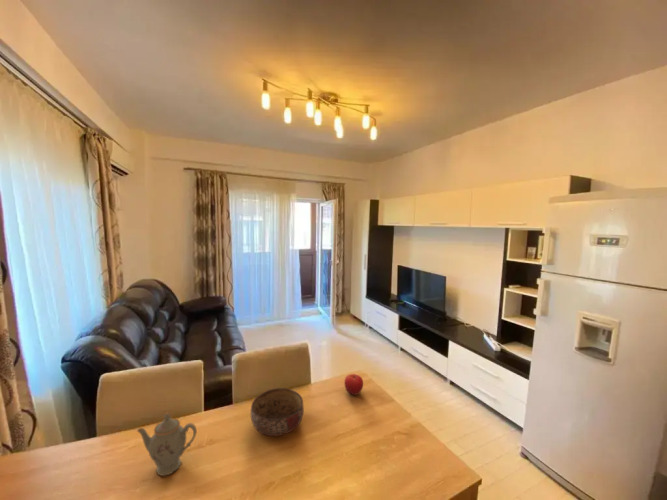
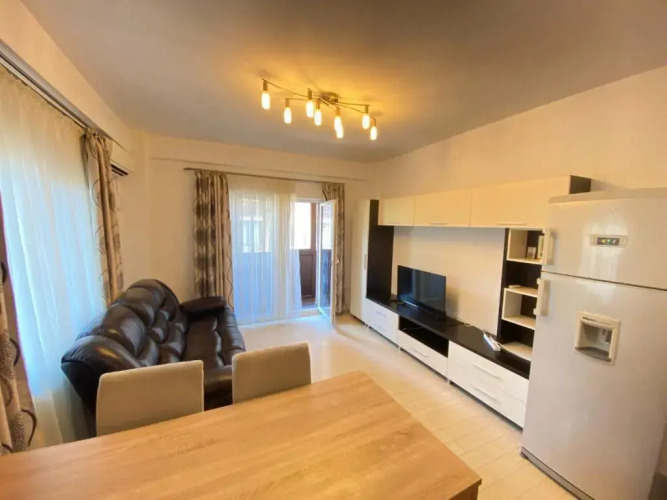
- fruit [343,373,364,396]
- chinaware [136,412,198,477]
- bowl [250,387,305,437]
